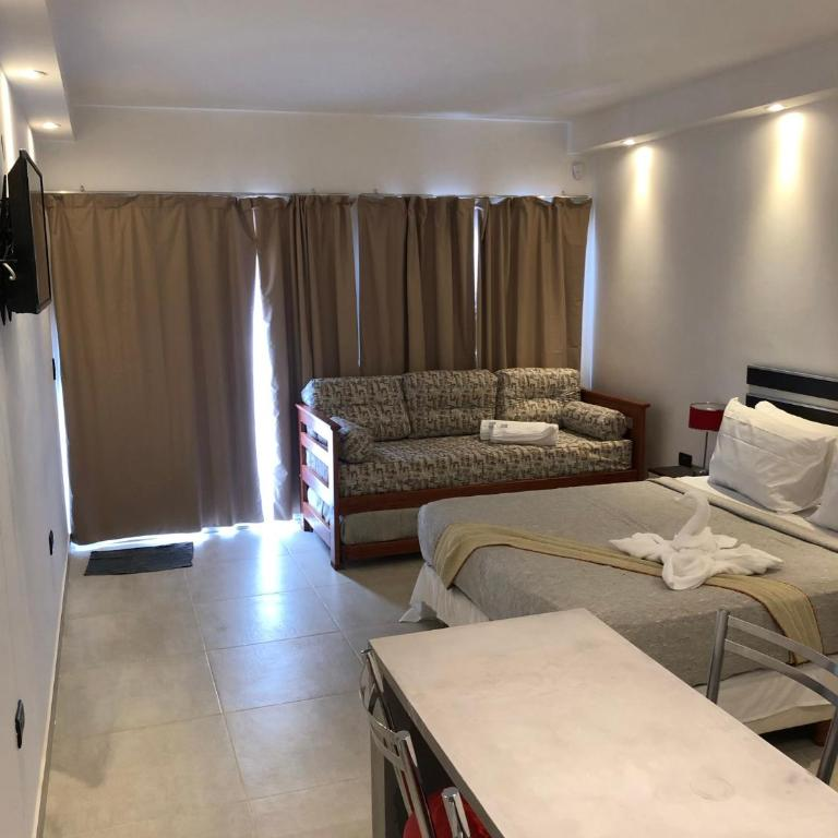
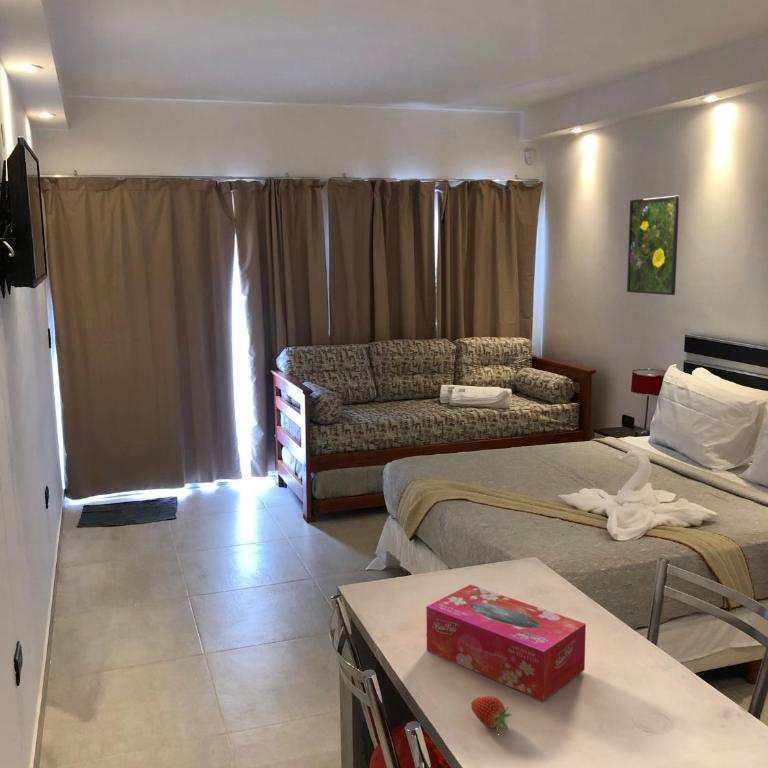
+ fruit [470,695,512,733]
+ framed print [626,195,680,296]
+ tissue box [425,583,587,702]
